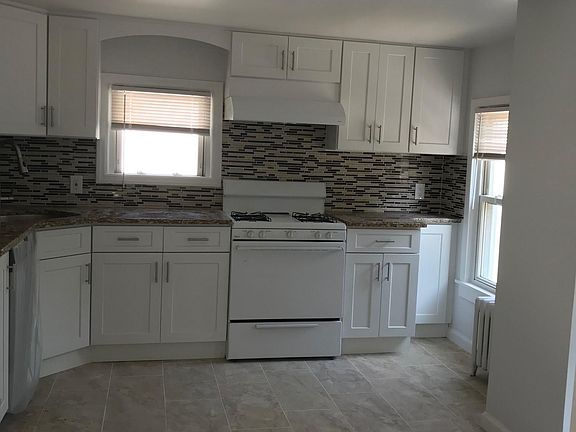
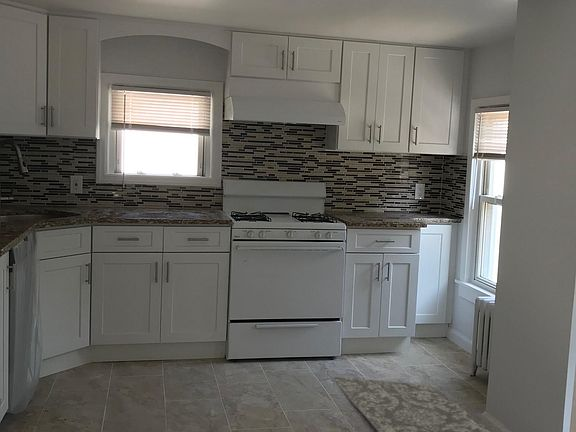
+ rug [332,376,494,432]
